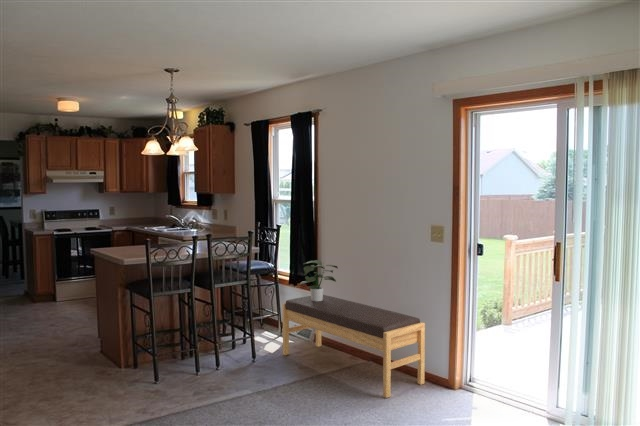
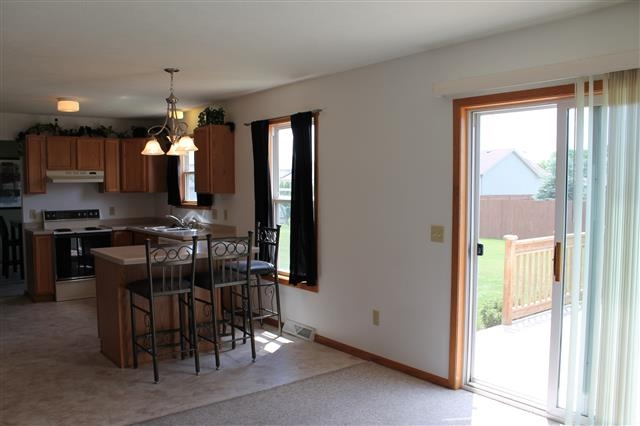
- potted plant [298,259,339,302]
- bench [282,294,426,399]
